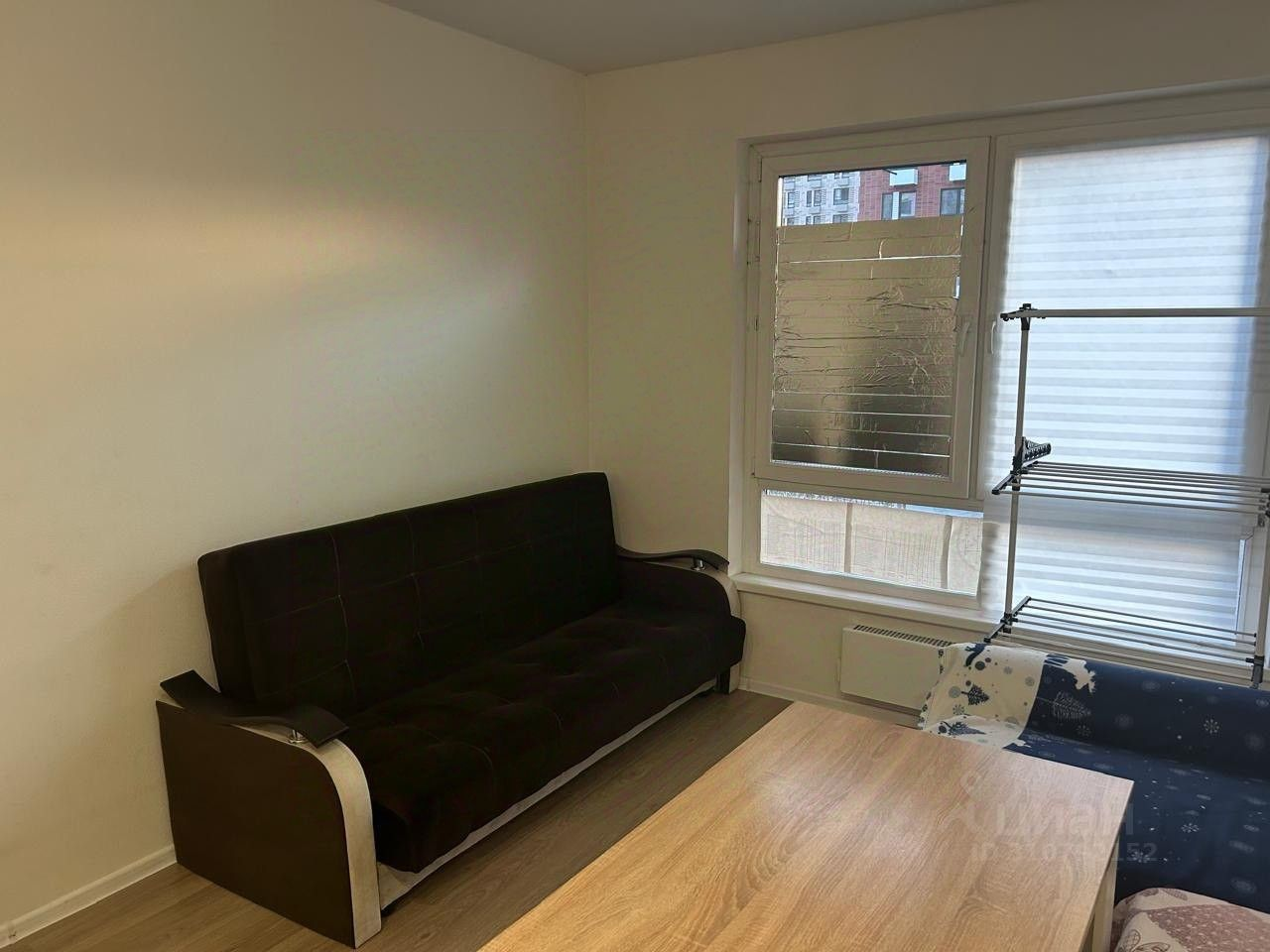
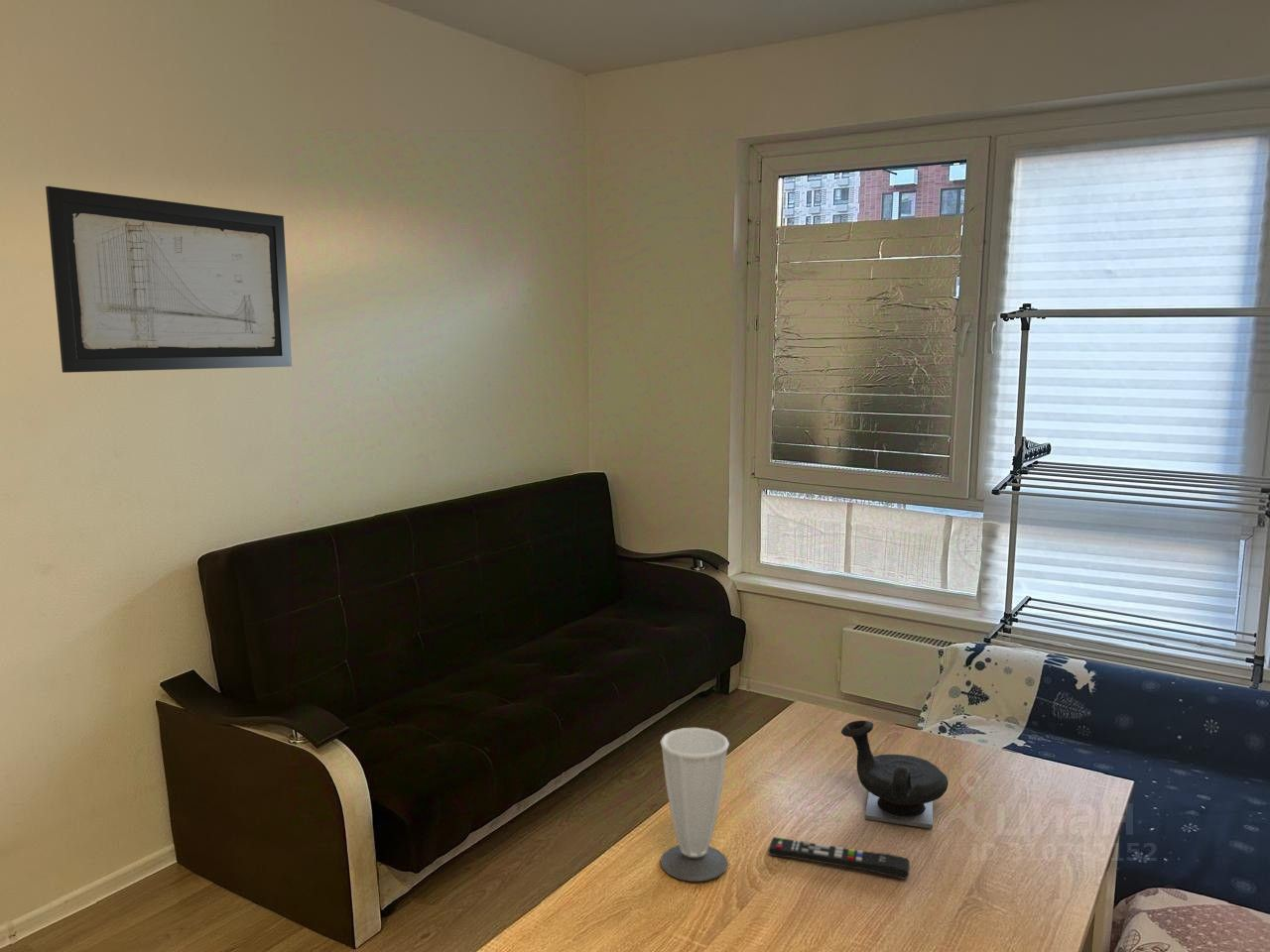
+ teapot [840,719,950,830]
+ remote control [767,836,911,881]
+ wall art [45,185,293,374]
+ cup [659,727,730,883]
